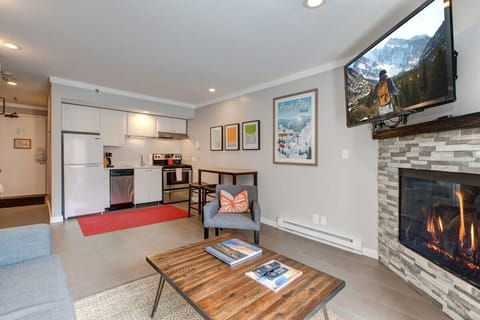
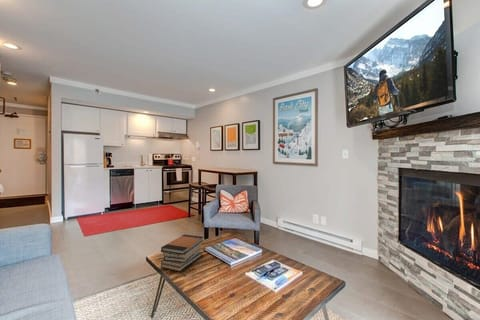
+ book stack [160,233,204,272]
